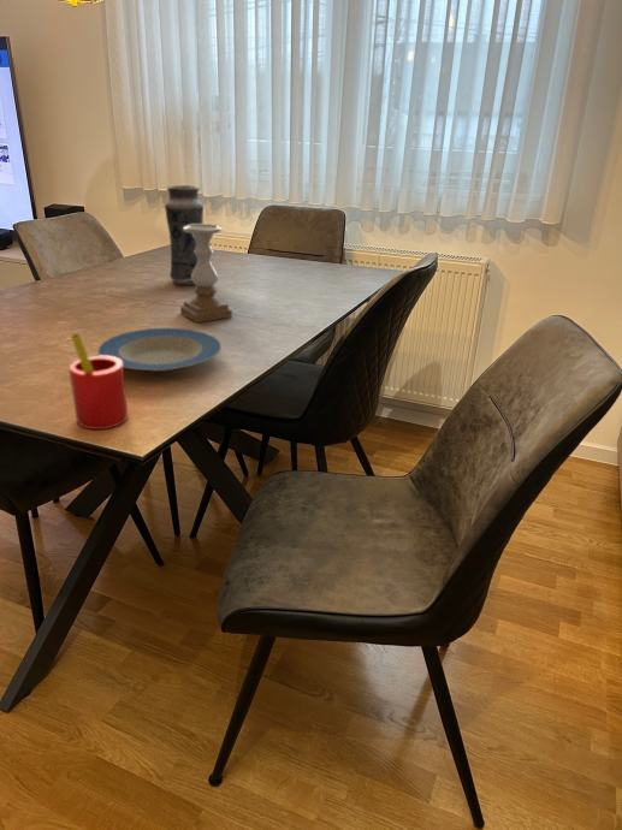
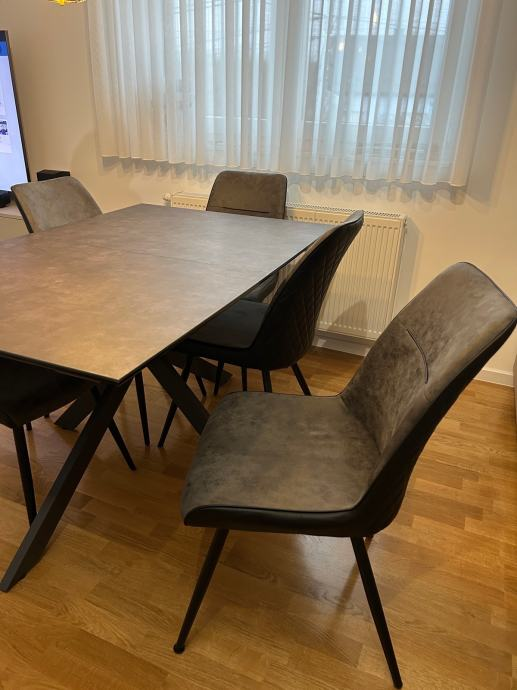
- plate [96,327,223,373]
- straw [67,332,129,431]
- candle holder [179,223,233,324]
- vase [164,184,205,286]
